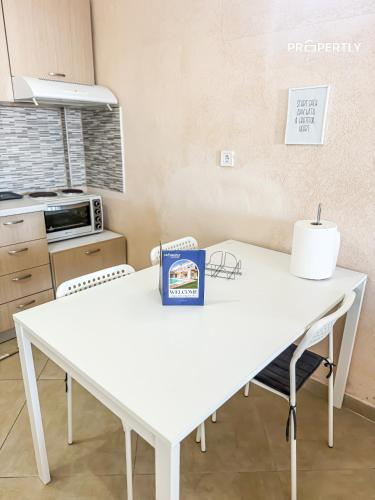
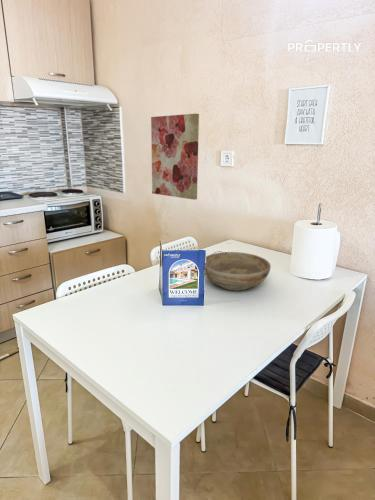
+ bowl [204,251,272,291]
+ wall art [150,113,200,201]
